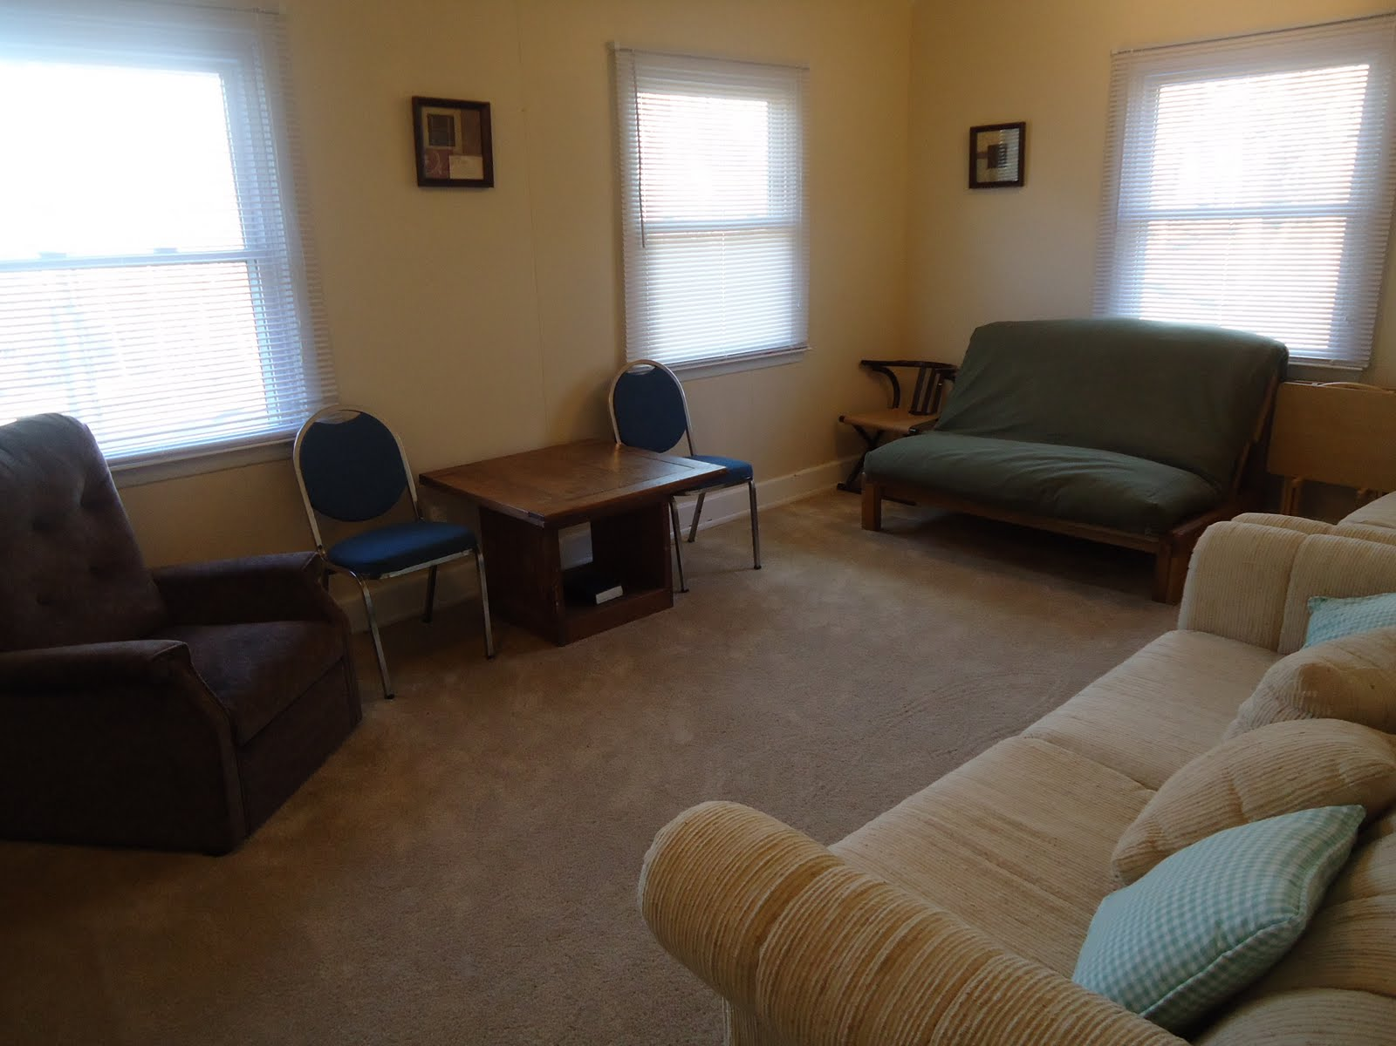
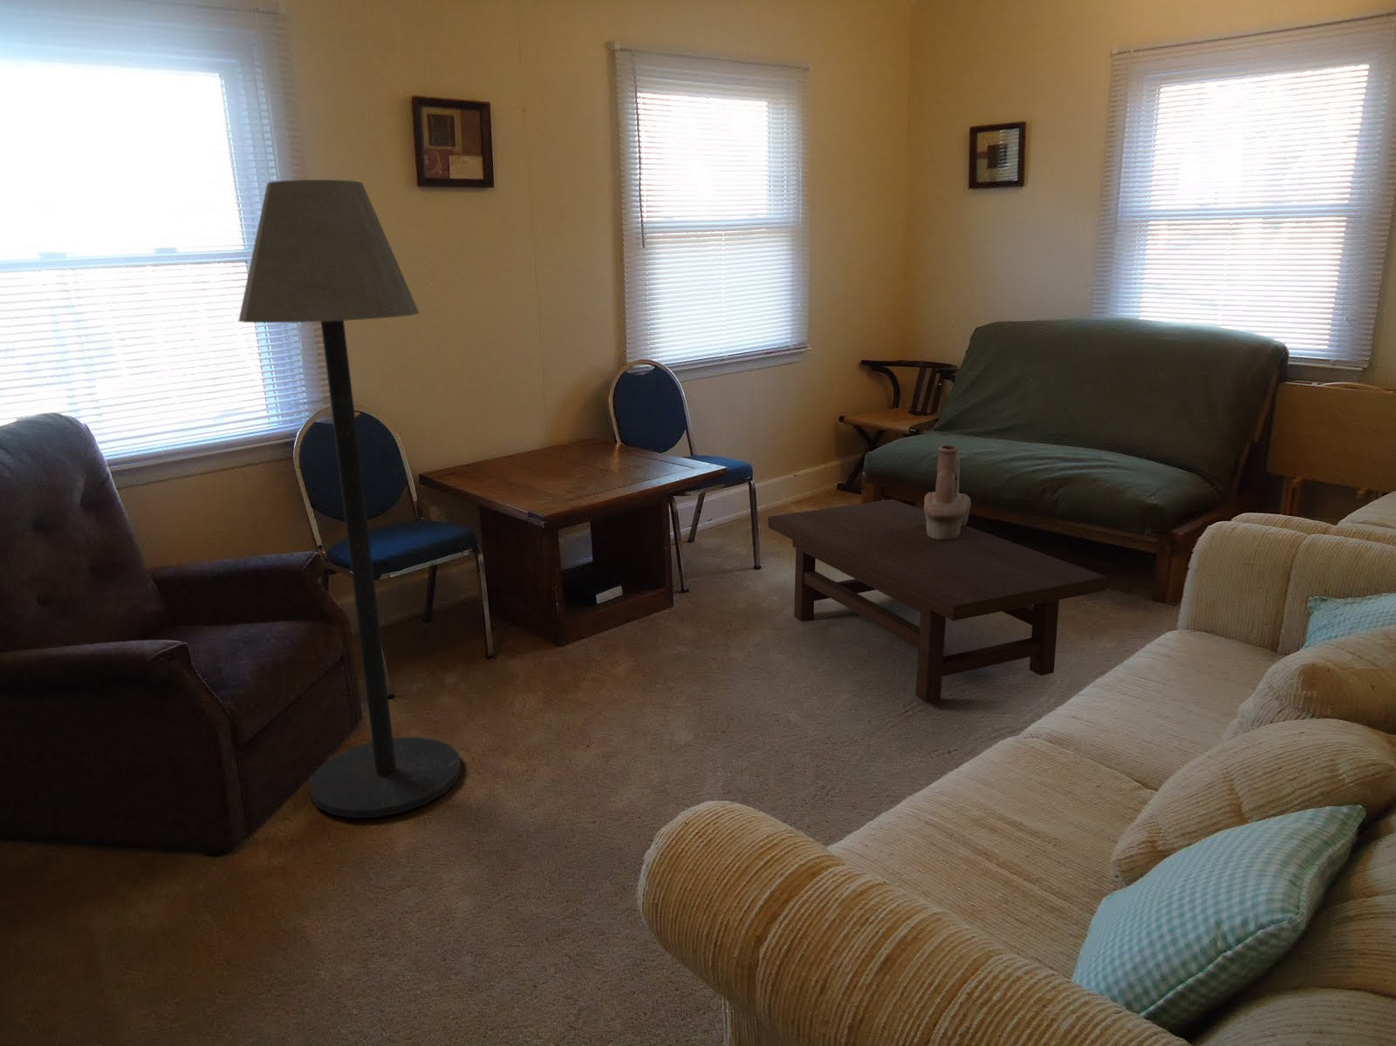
+ coffee table [767,499,1108,703]
+ floor lamp [237,179,463,819]
+ decorative vase [923,445,971,539]
